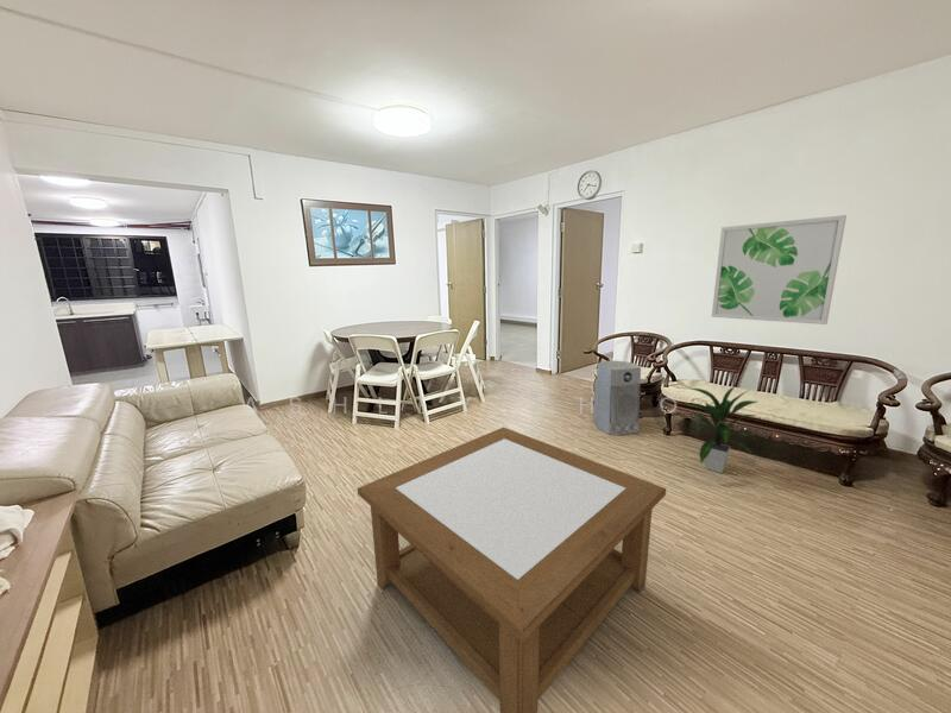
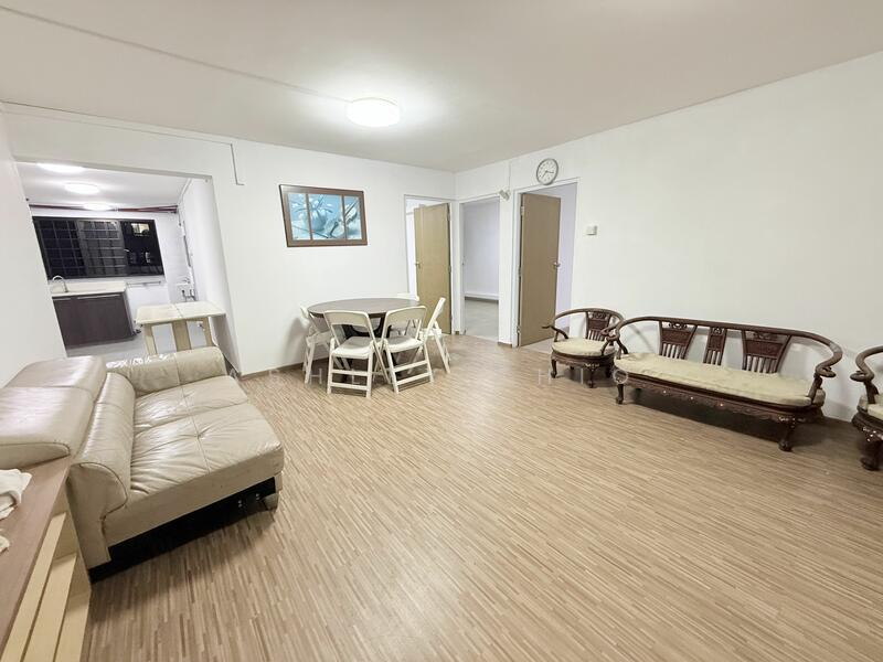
- wall art [711,214,848,326]
- air purifier [592,360,642,436]
- coffee table [357,427,667,713]
- indoor plant [684,385,761,474]
